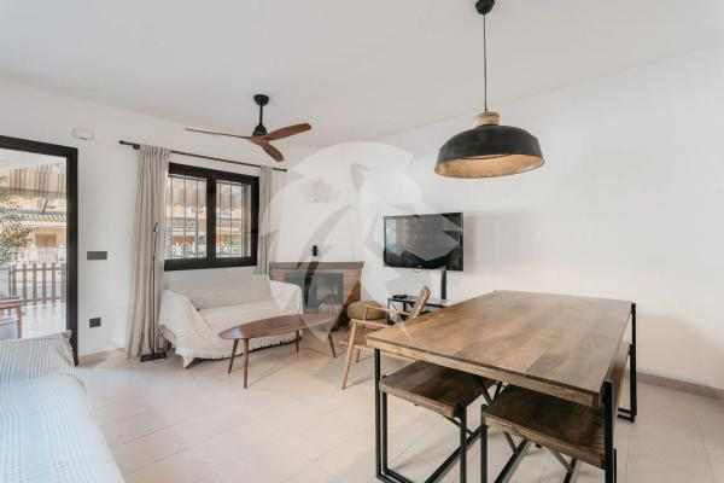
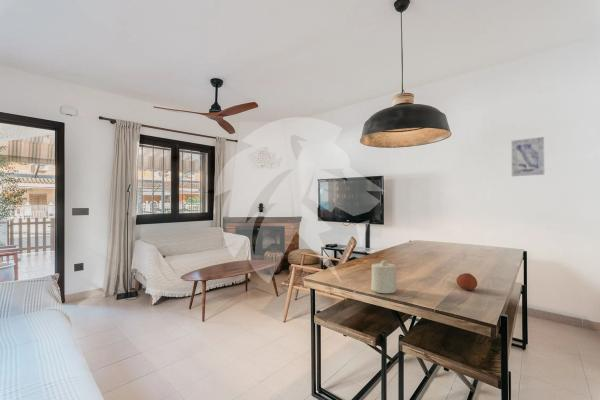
+ candle [370,259,397,294]
+ fruit [455,272,478,291]
+ wall art [511,136,545,177]
